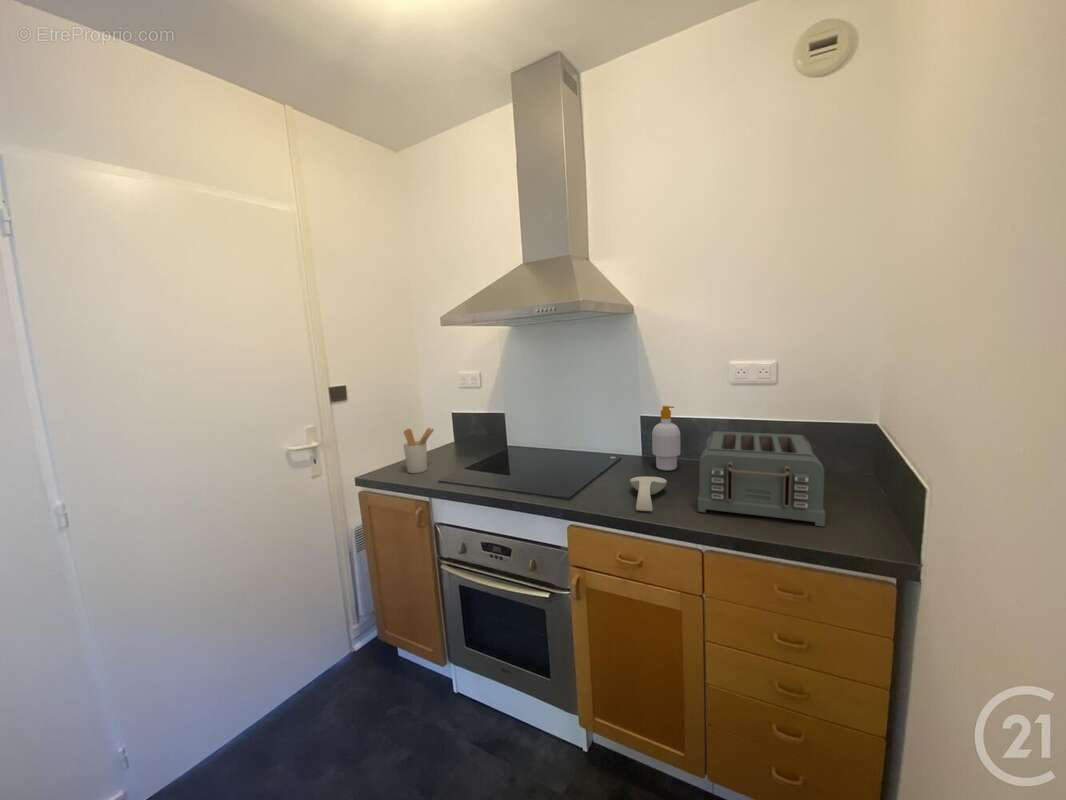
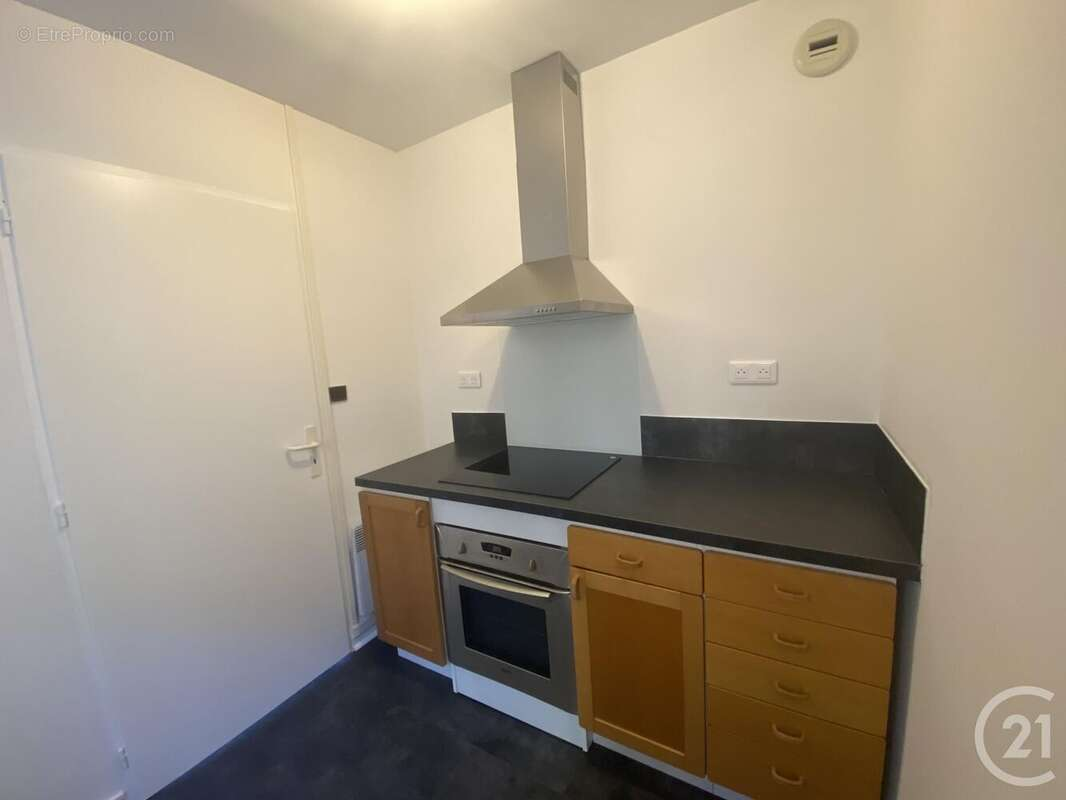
- soap bottle [651,405,681,471]
- toaster [697,430,826,528]
- spoon rest [629,475,668,512]
- utensil holder [402,427,435,474]
